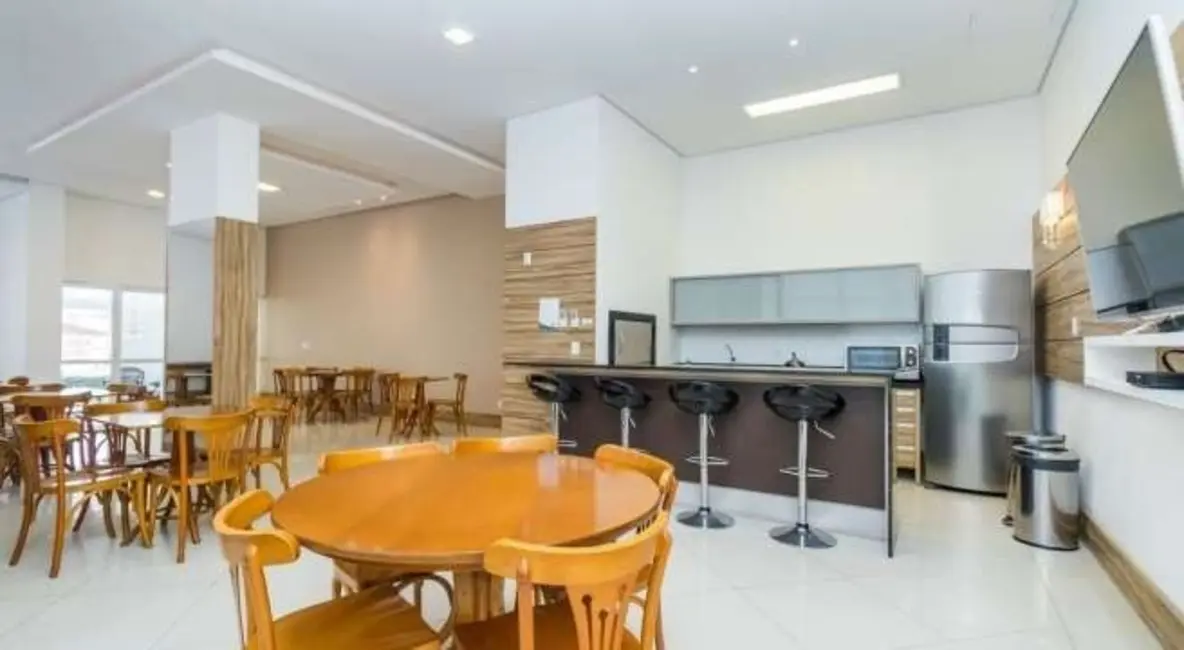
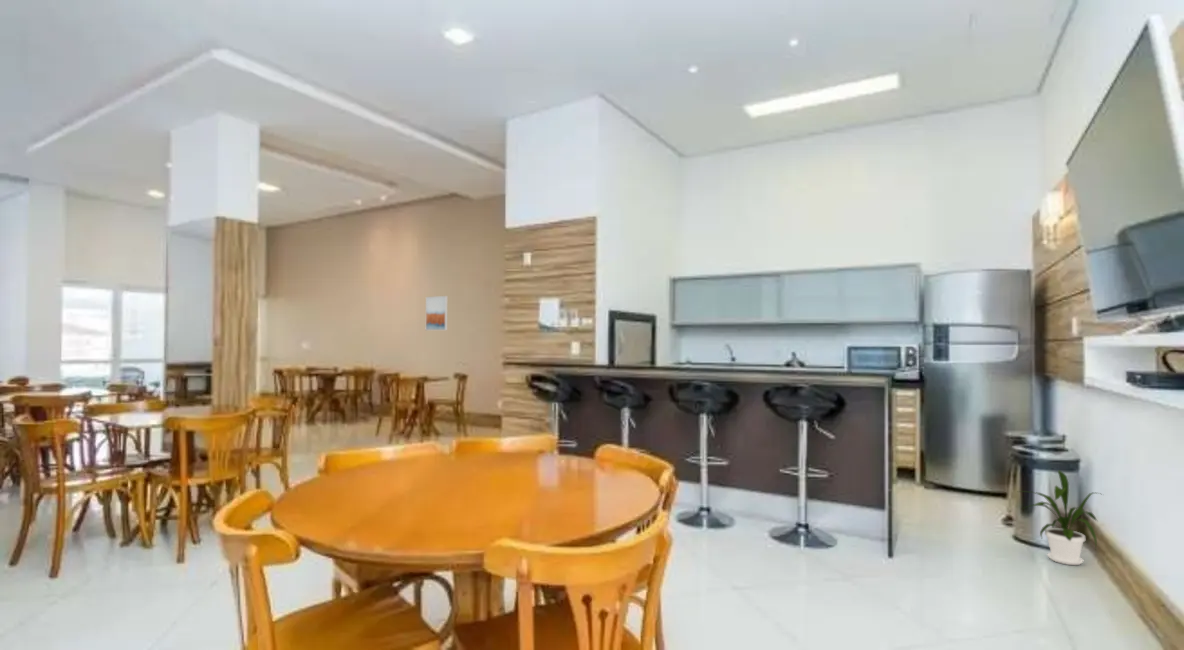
+ wall art [424,295,448,331]
+ house plant [1017,469,1104,566]
